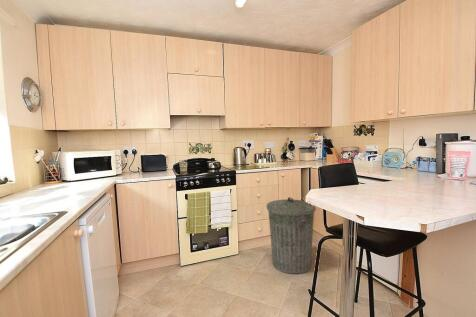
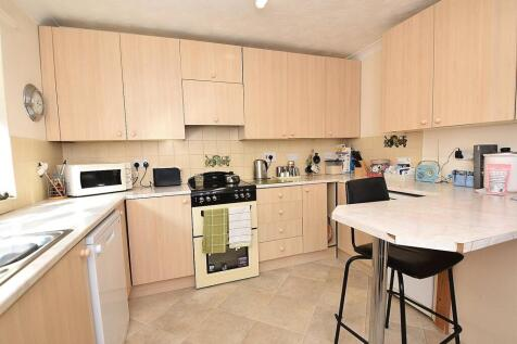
- trash can [266,196,317,275]
